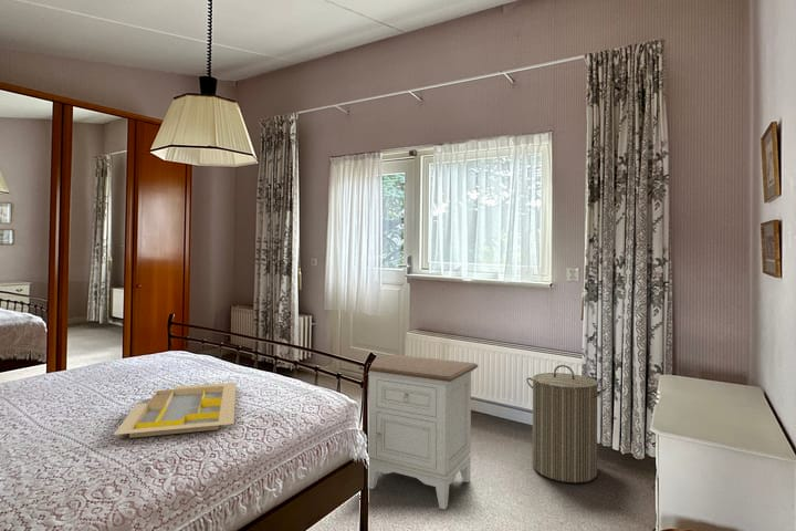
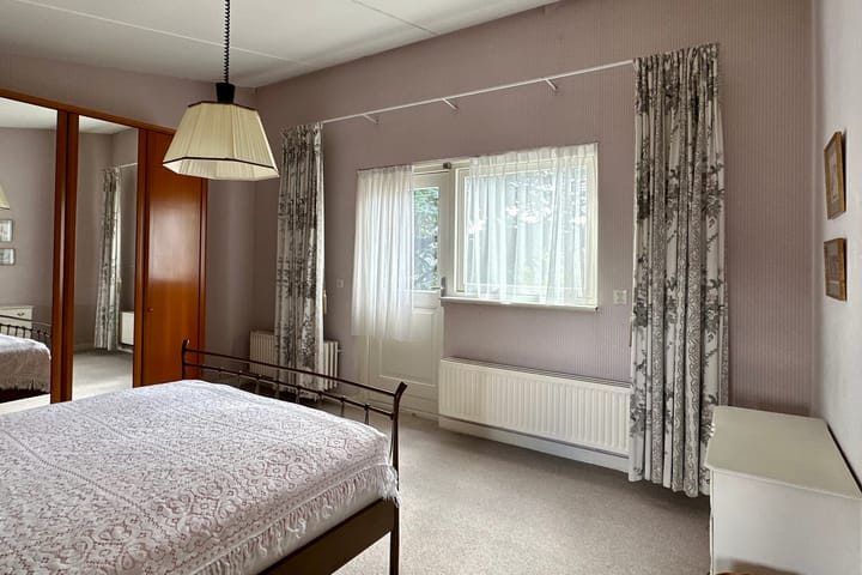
- serving tray [113,382,237,439]
- laundry hamper [525,364,607,483]
- nightstand [358,354,479,511]
